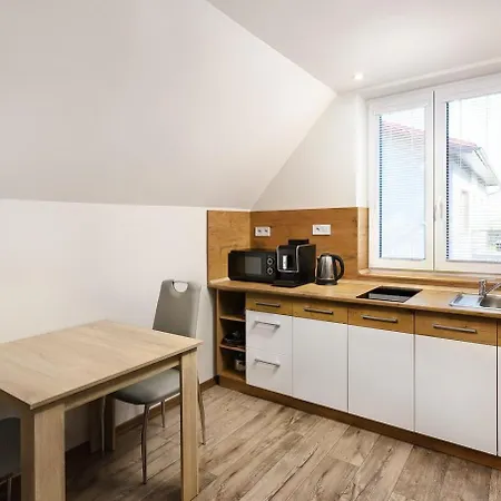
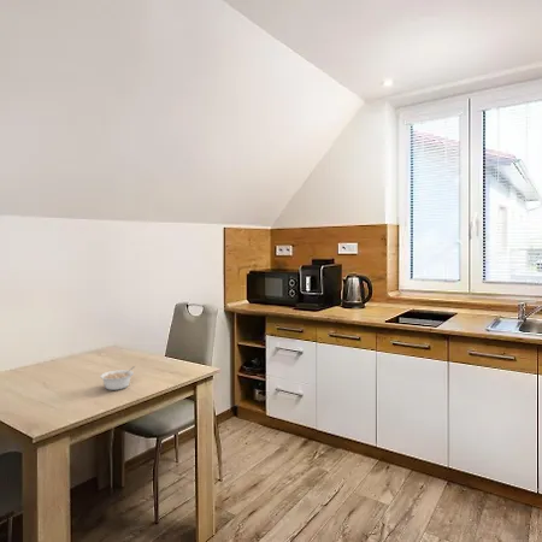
+ legume [99,365,136,391]
